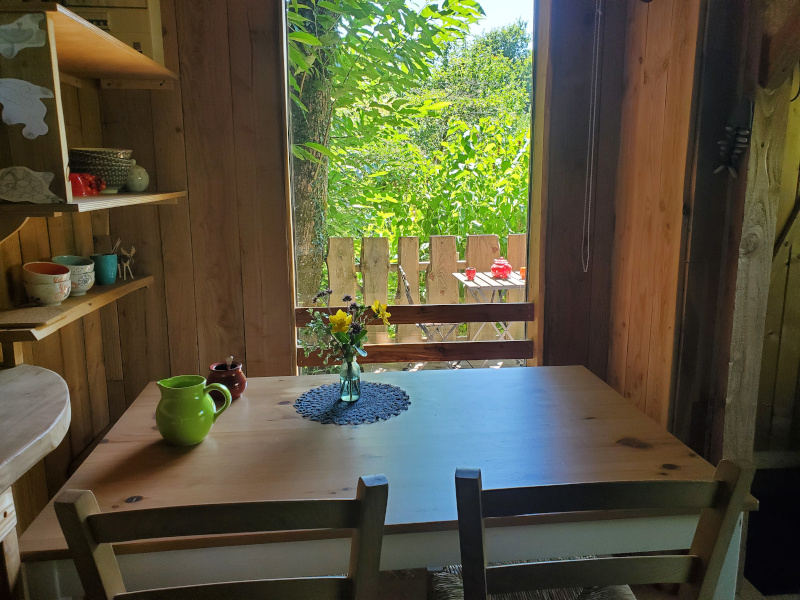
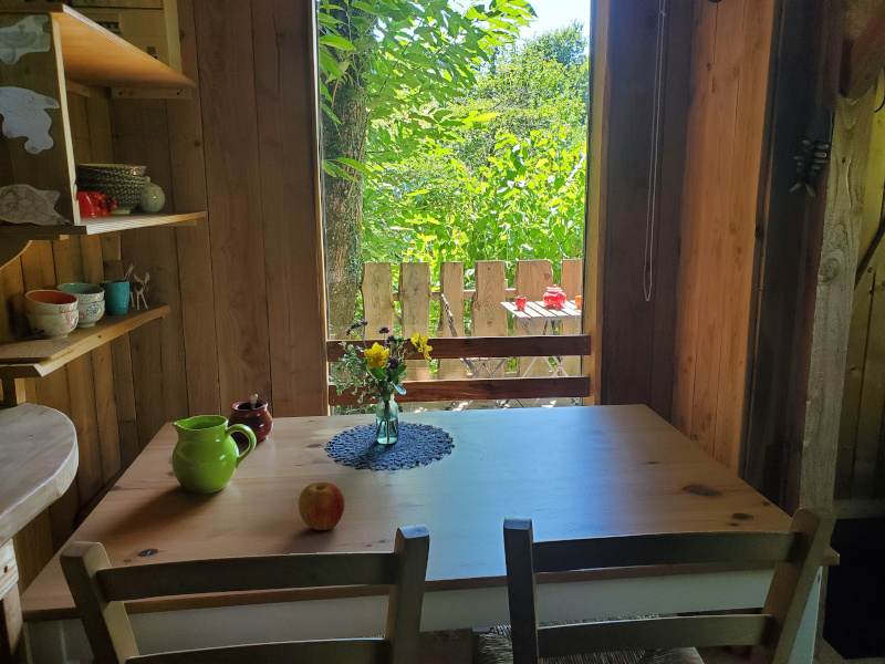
+ apple [298,481,345,531]
